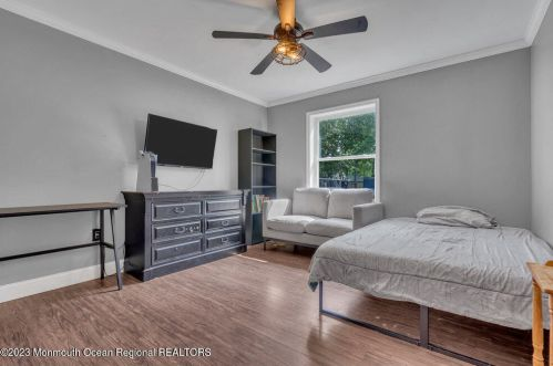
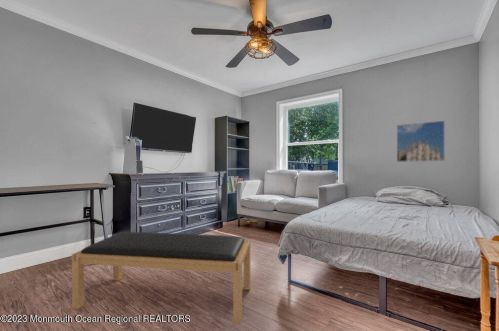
+ bench [71,231,252,325]
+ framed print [396,120,446,163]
